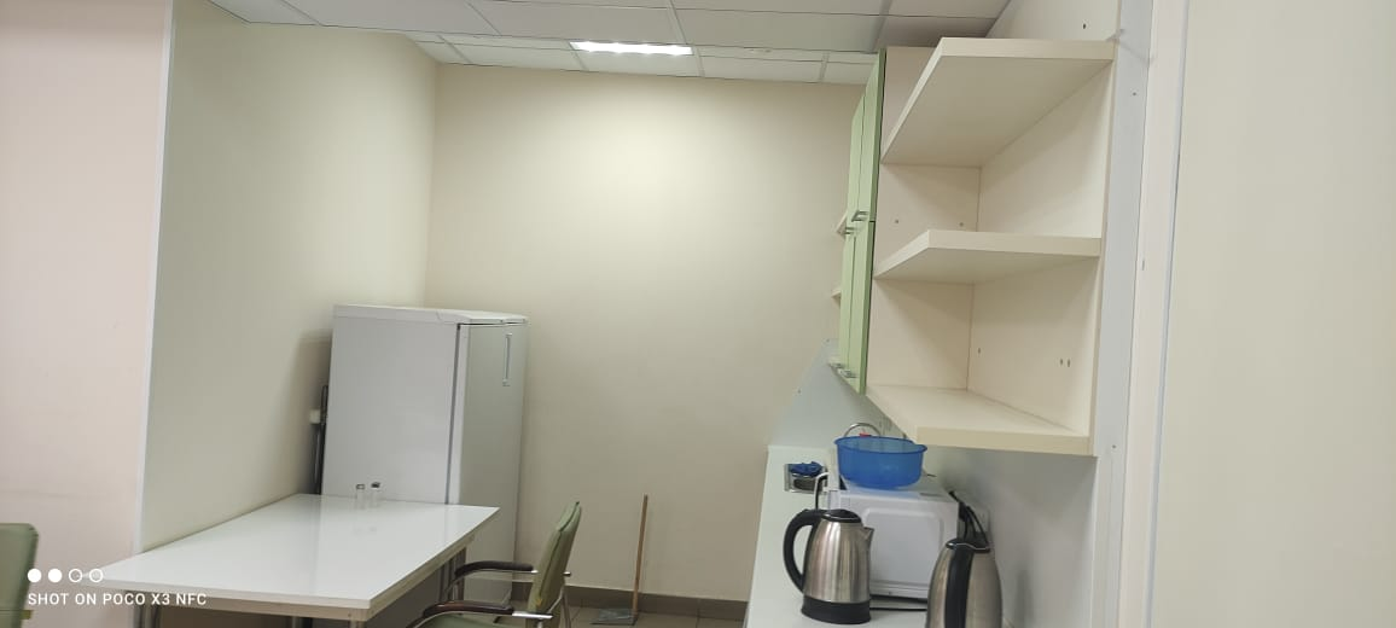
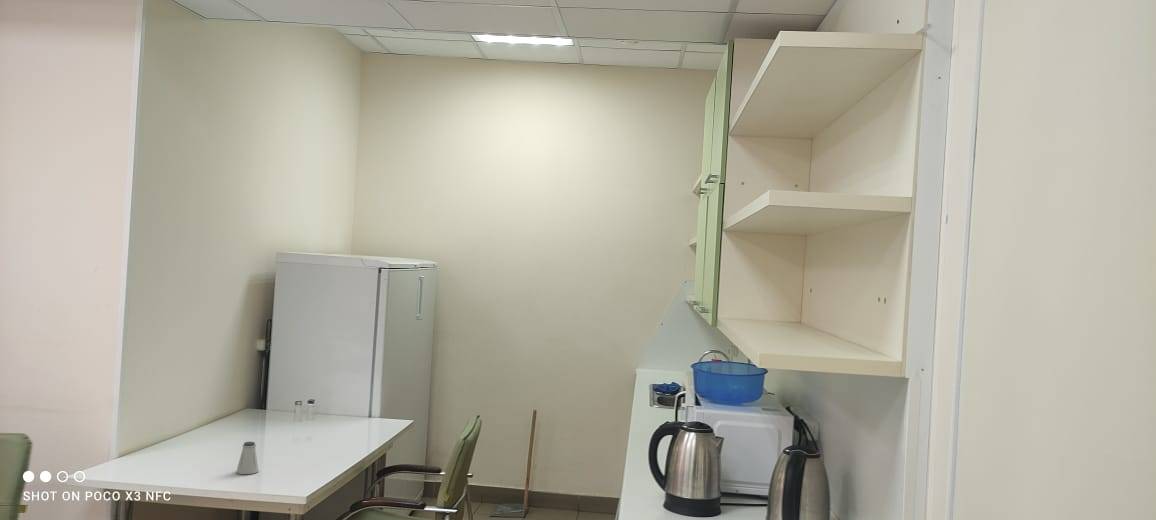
+ saltshaker [236,441,260,475]
